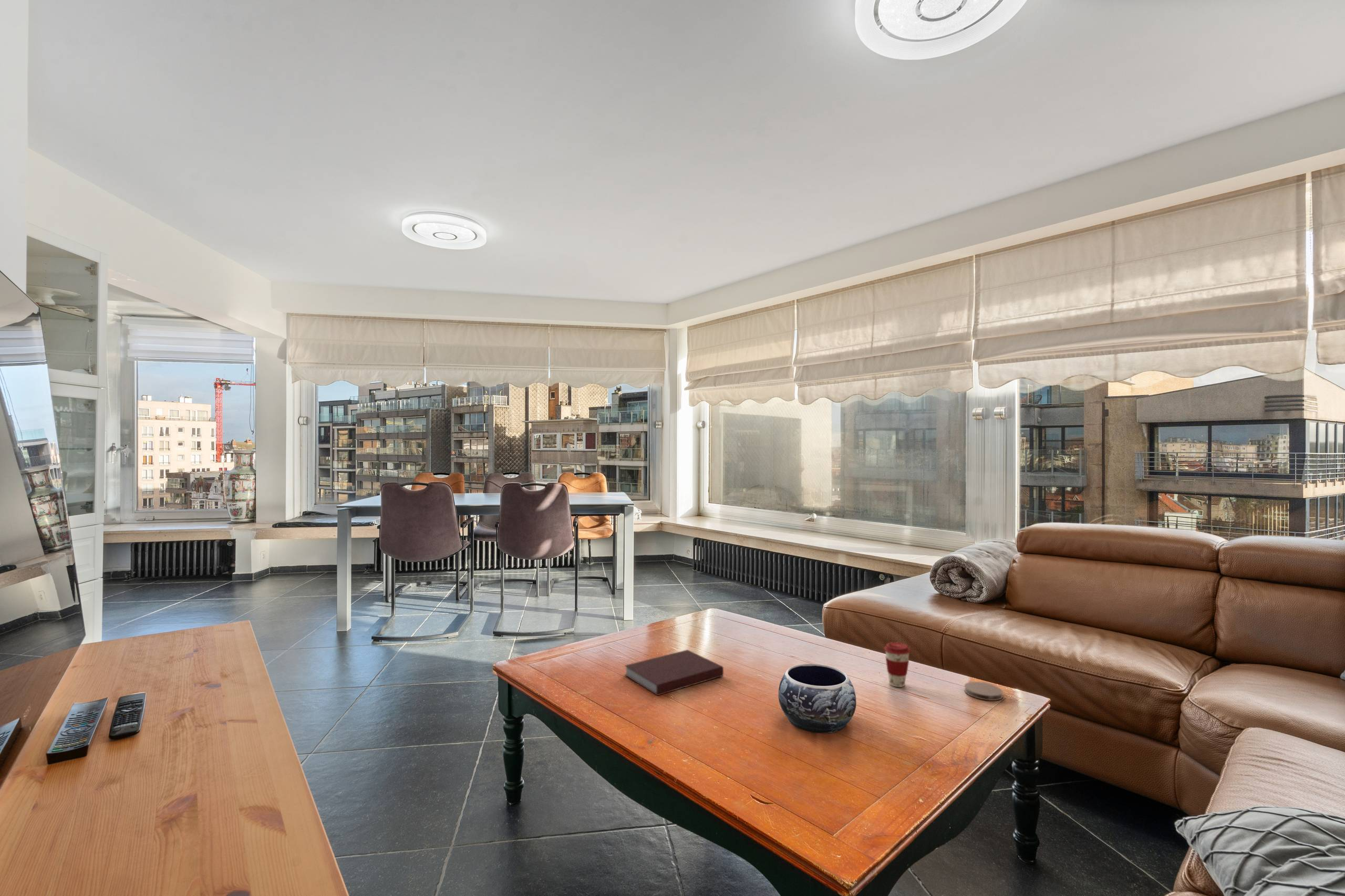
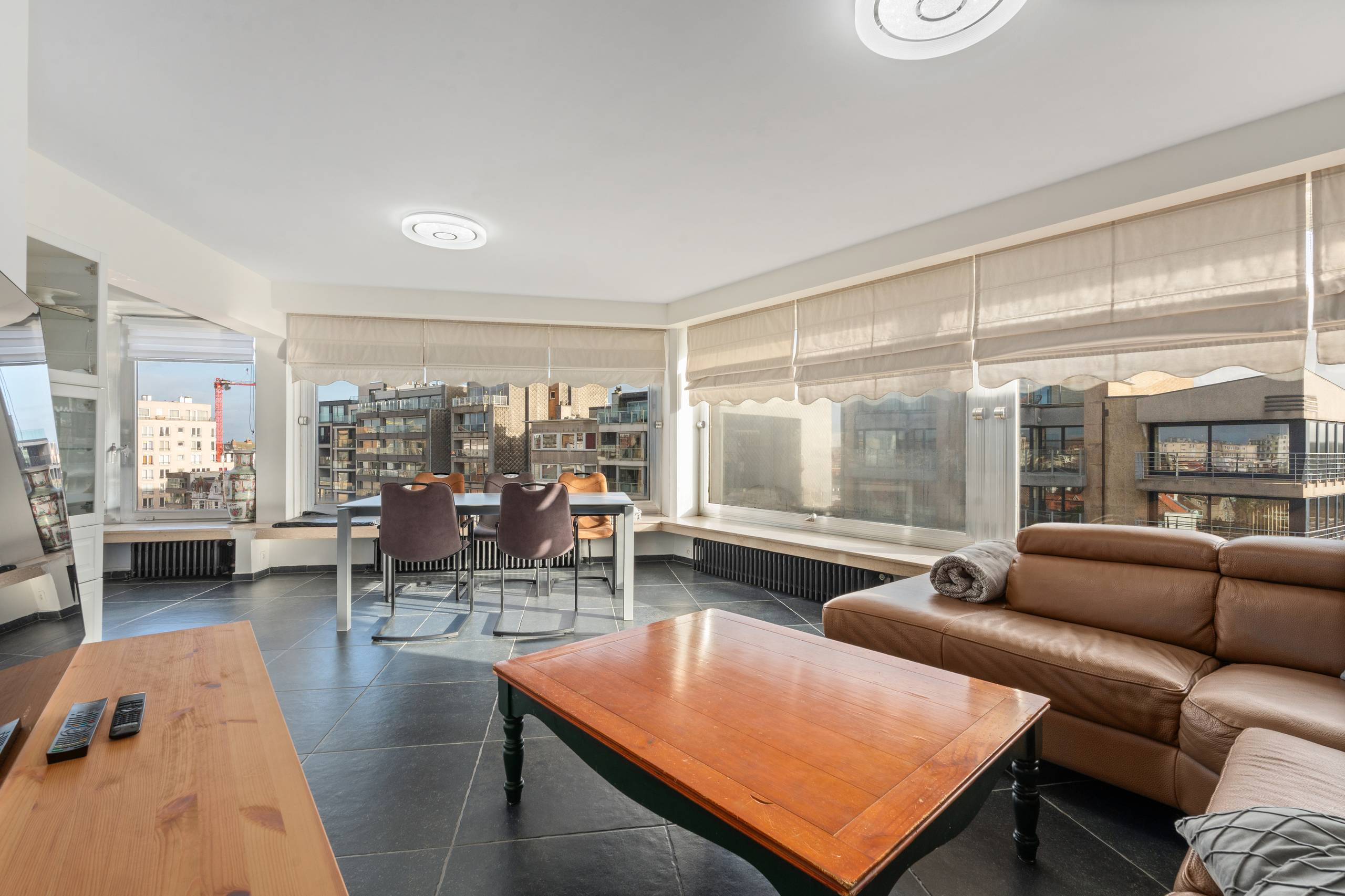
- notebook [624,649,724,696]
- decorative bowl [778,663,857,734]
- coffee cup [884,642,911,687]
- coaster [964,681,1003,701]
